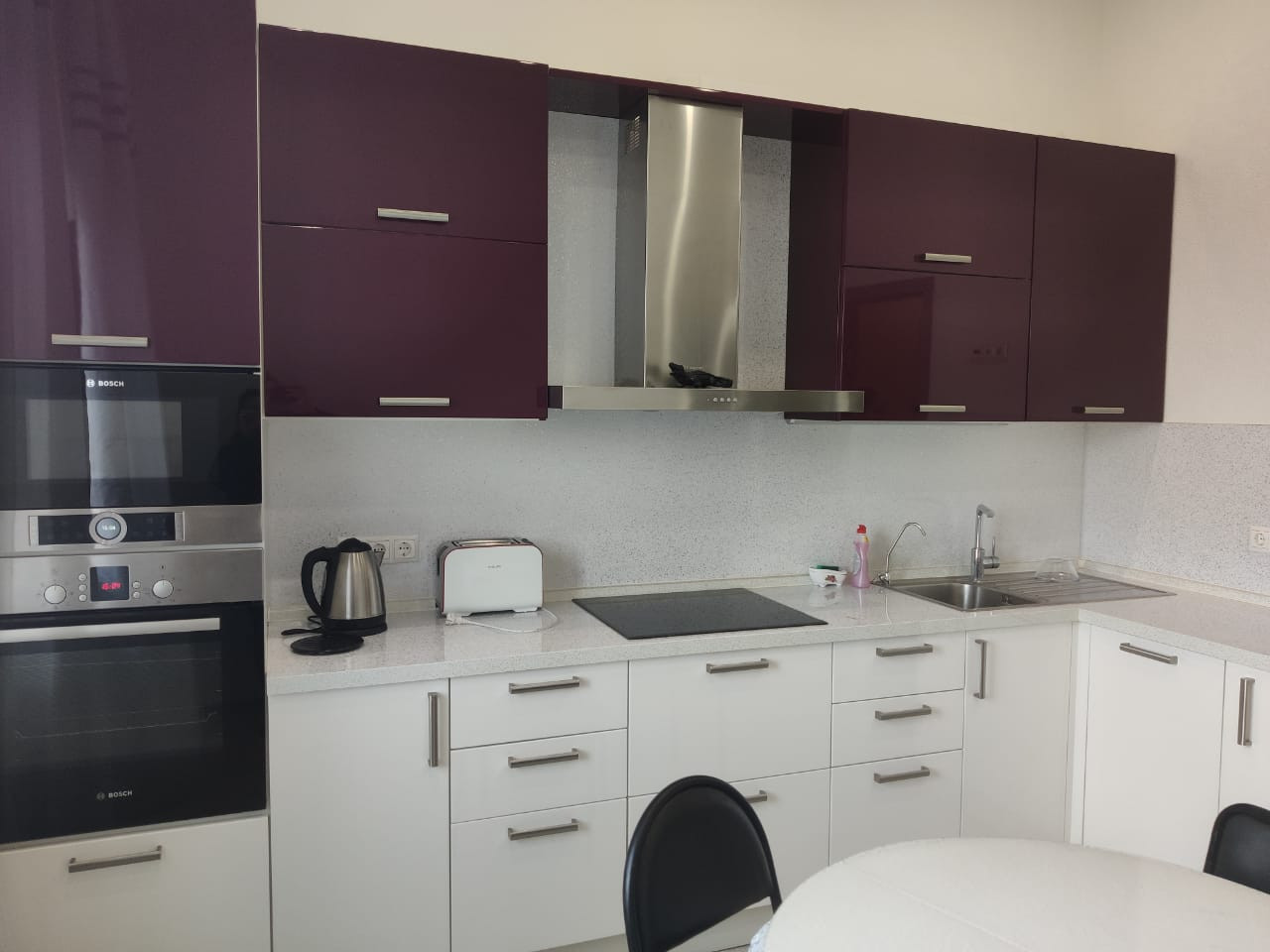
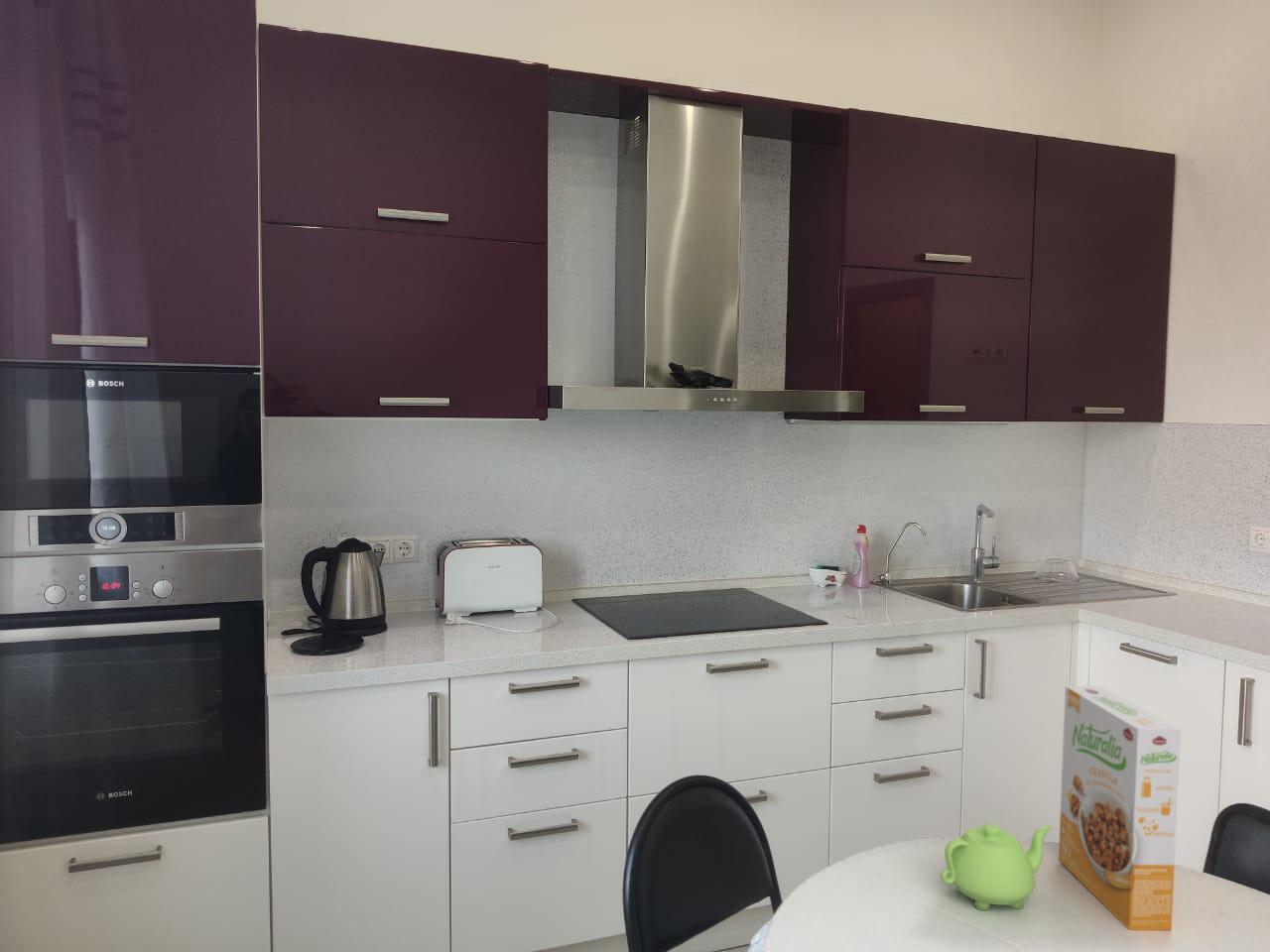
+ cereal box [1058,685,1182,931]
+ teapot [940,823,1053,911]
